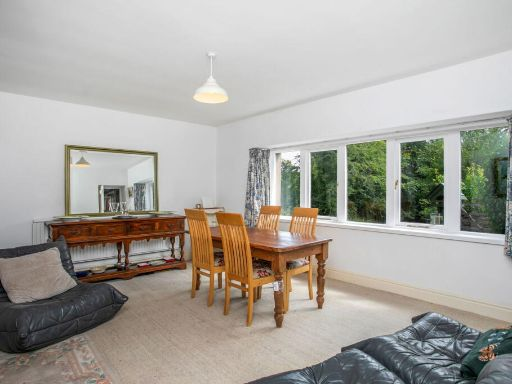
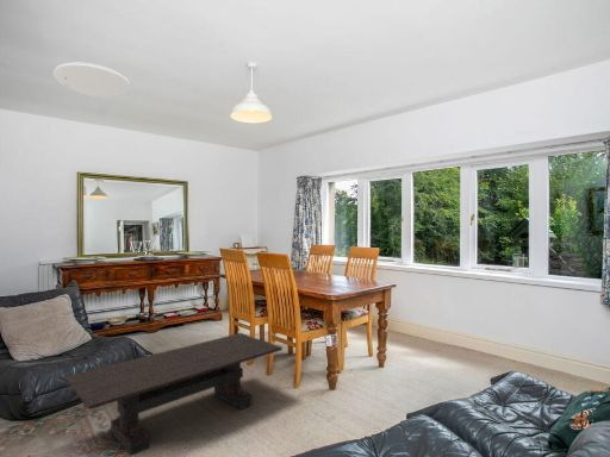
+ coffee table [63,332,284,457]
+ ceiling light [52,62,131,98]
